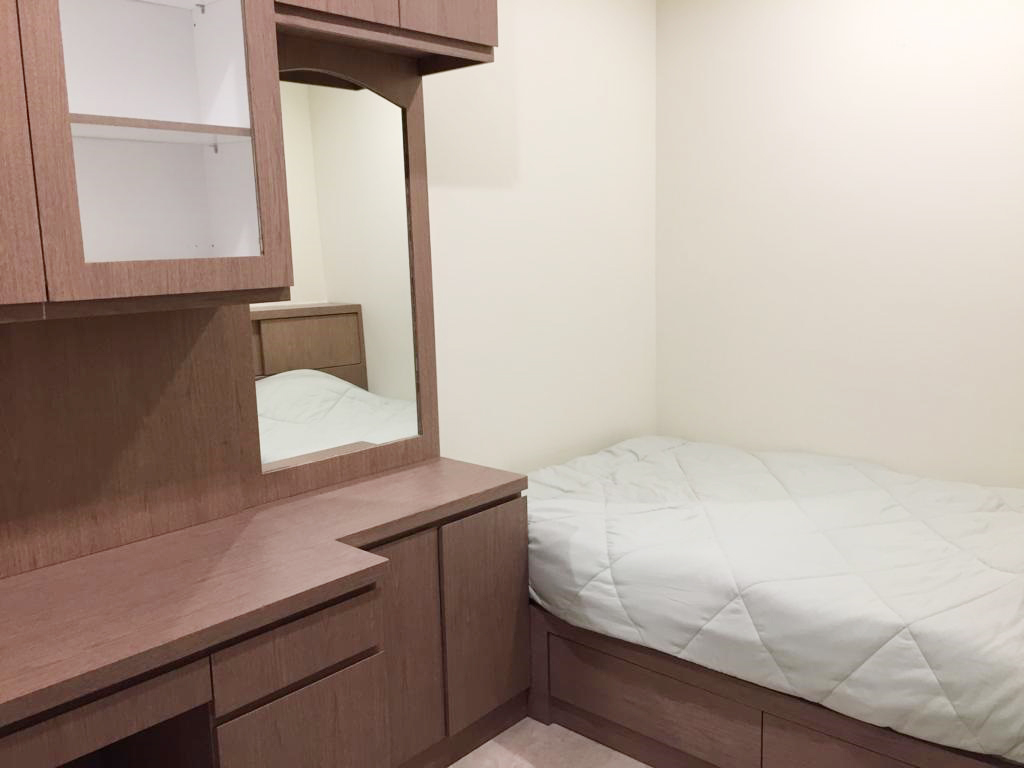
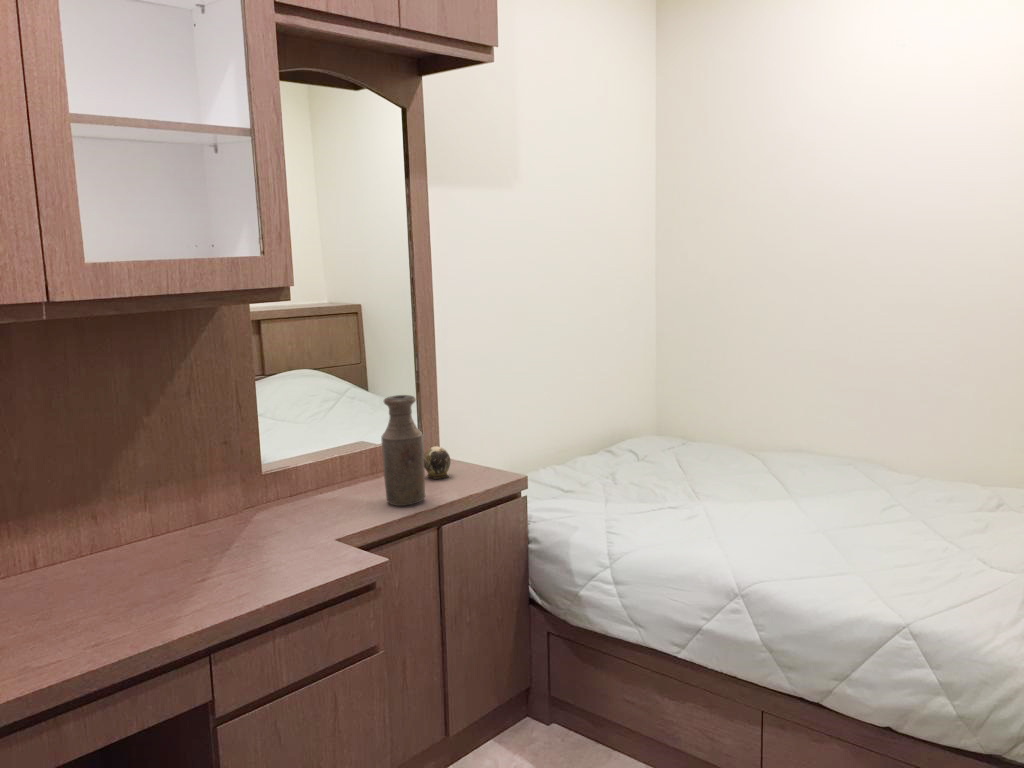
+ bottle [380,394,426,507]
+ decorative egg [424,445,451,480]
